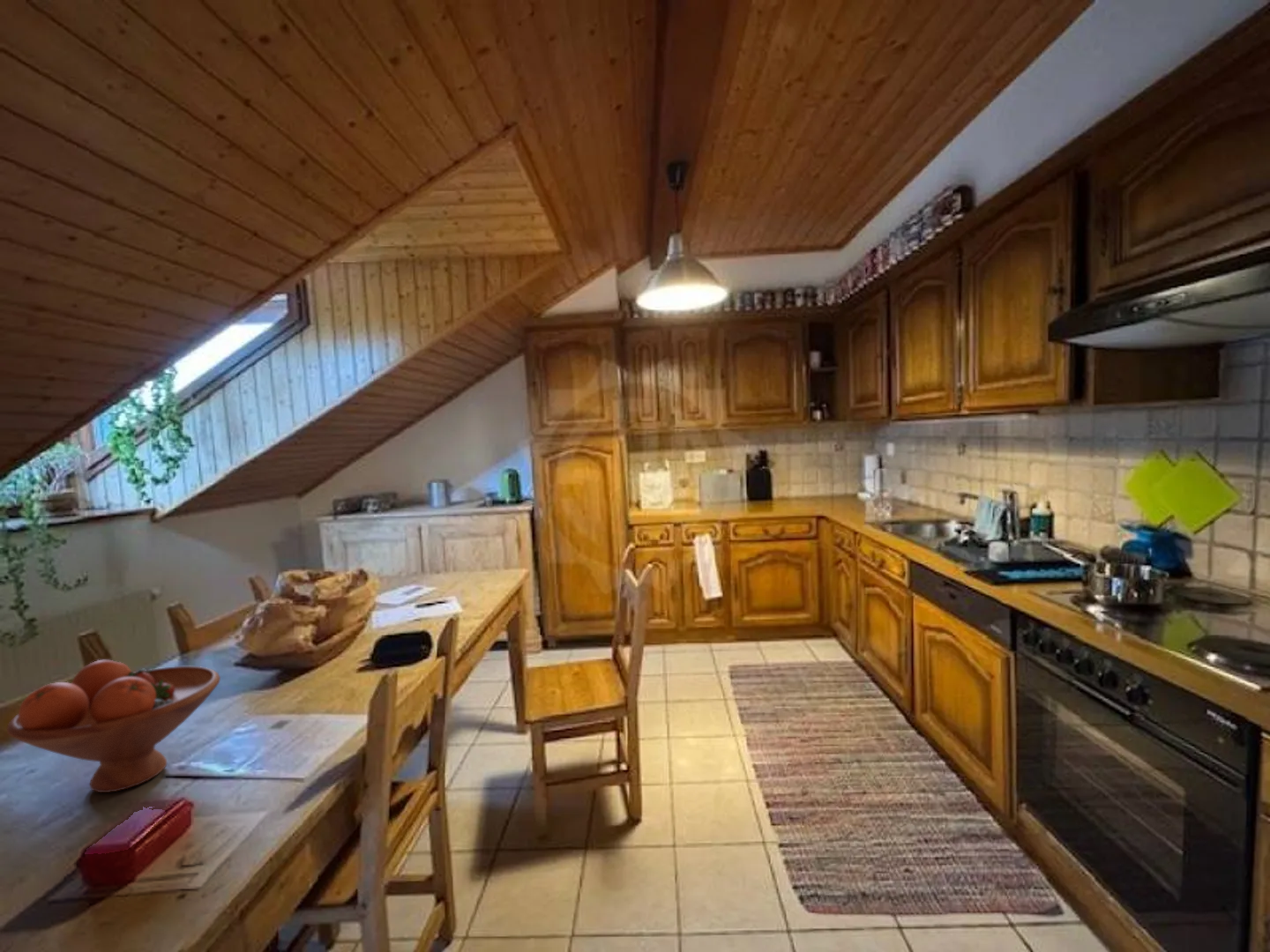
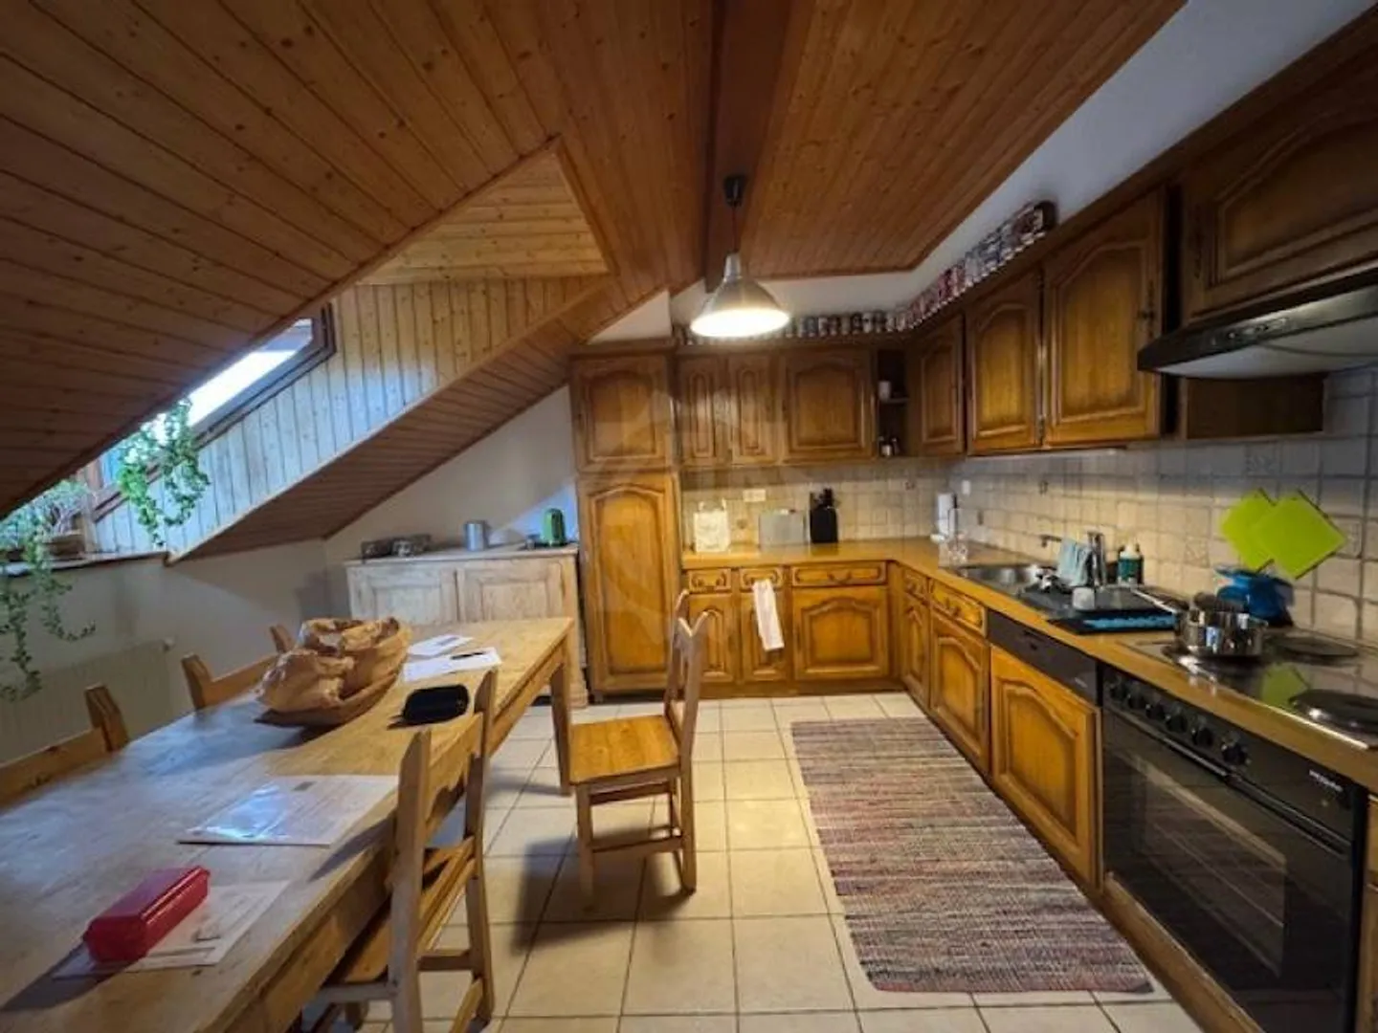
- fruit bowl [6,659,221,793]
